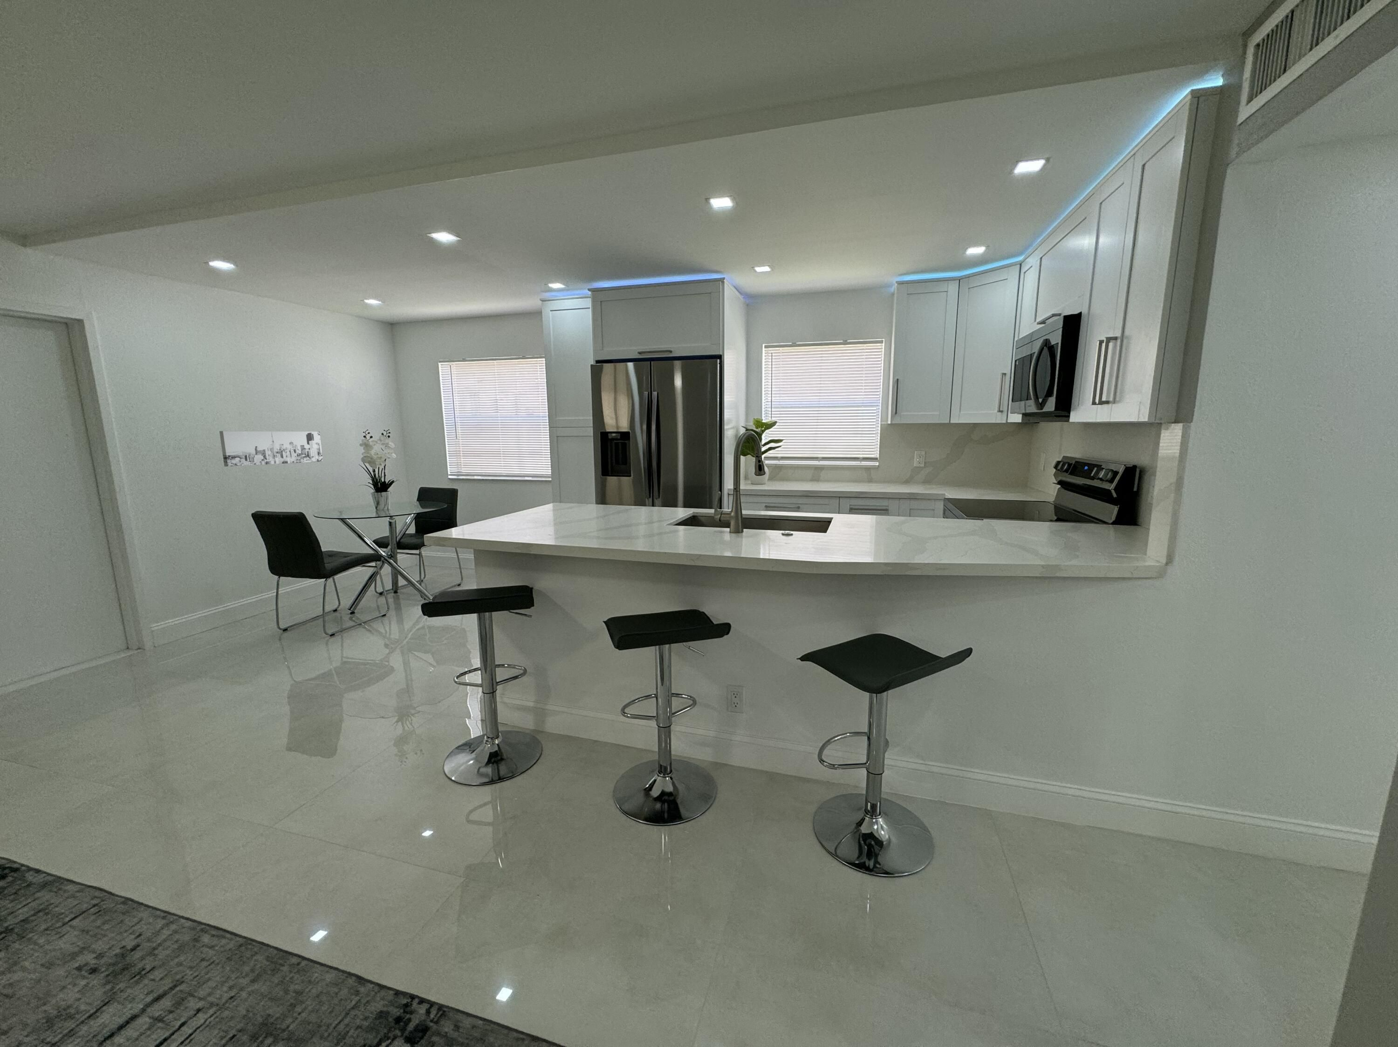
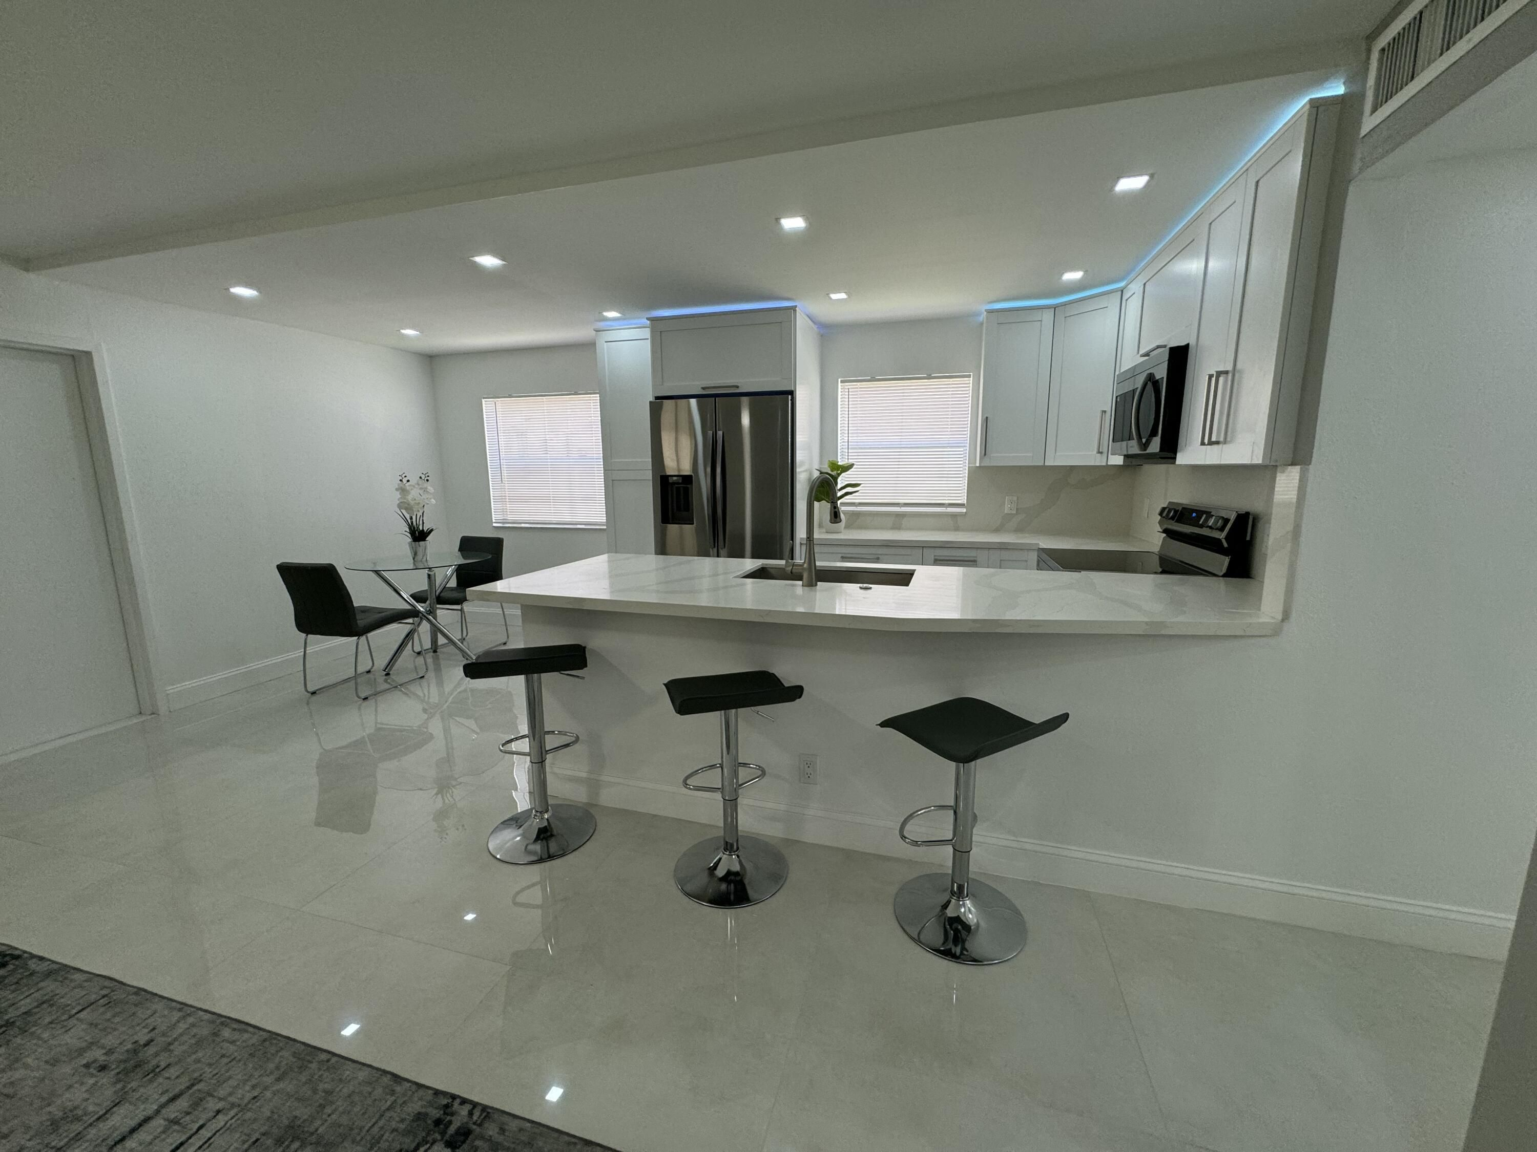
- wall art [219,430,324,466]
